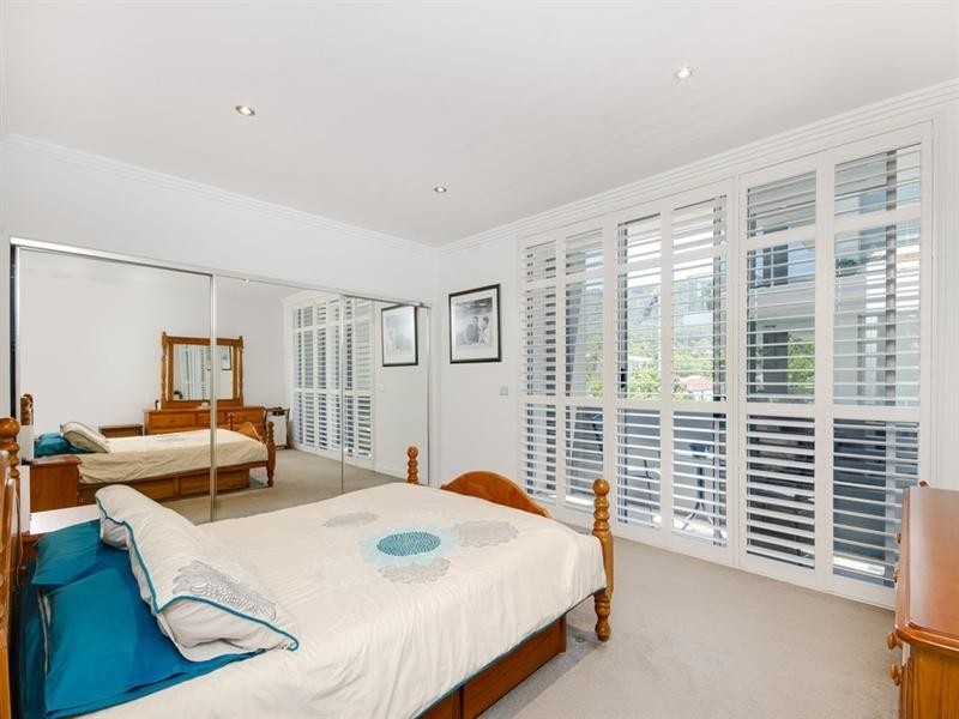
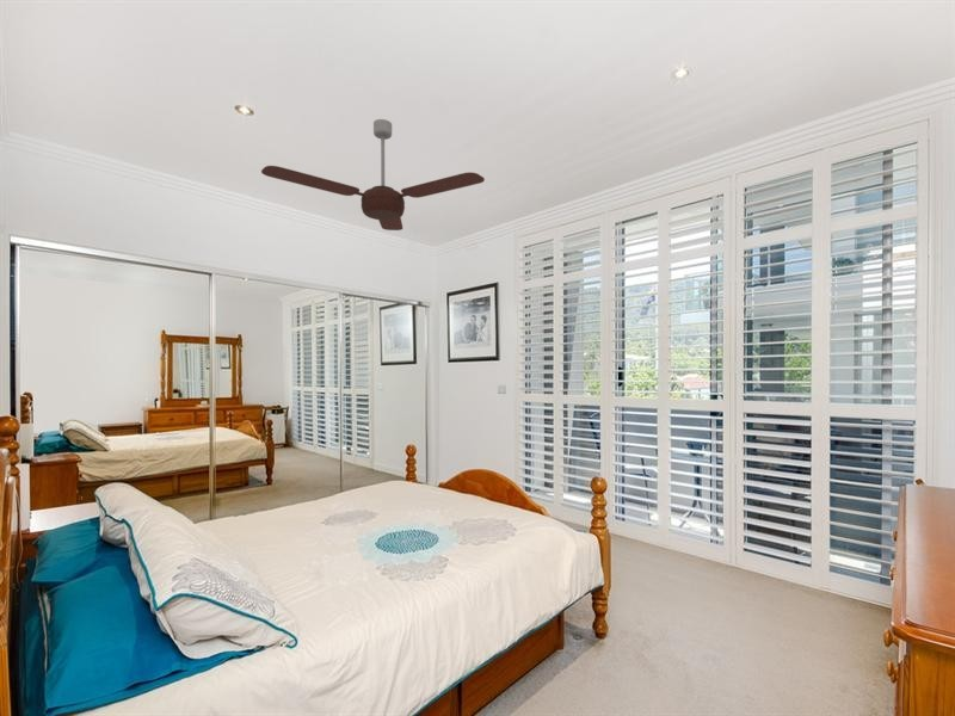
+ ceiling fan [260,118,486,232]
